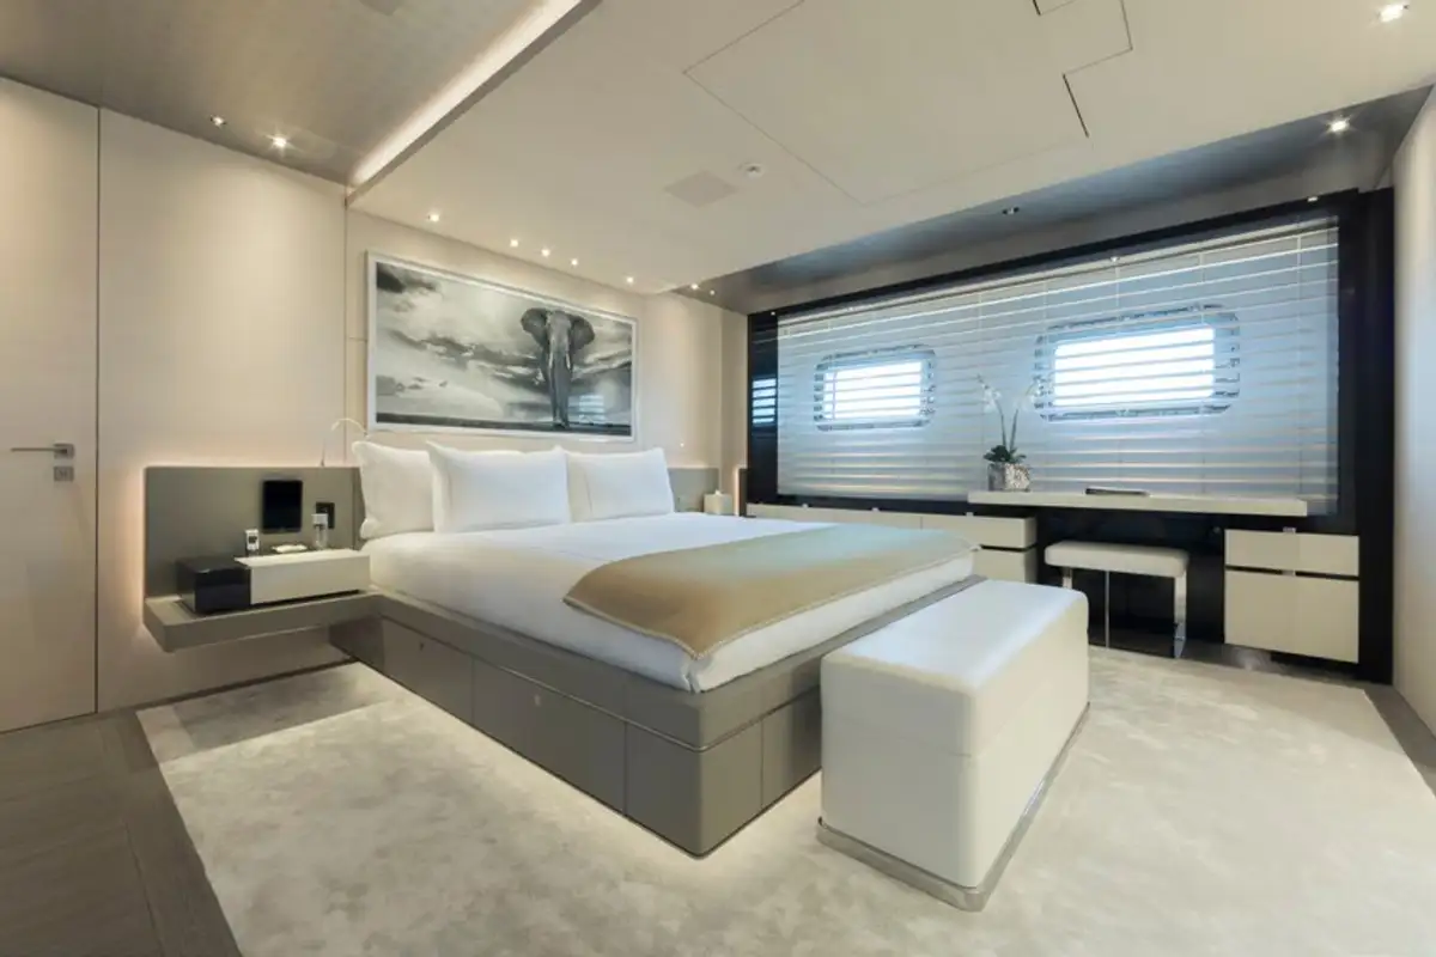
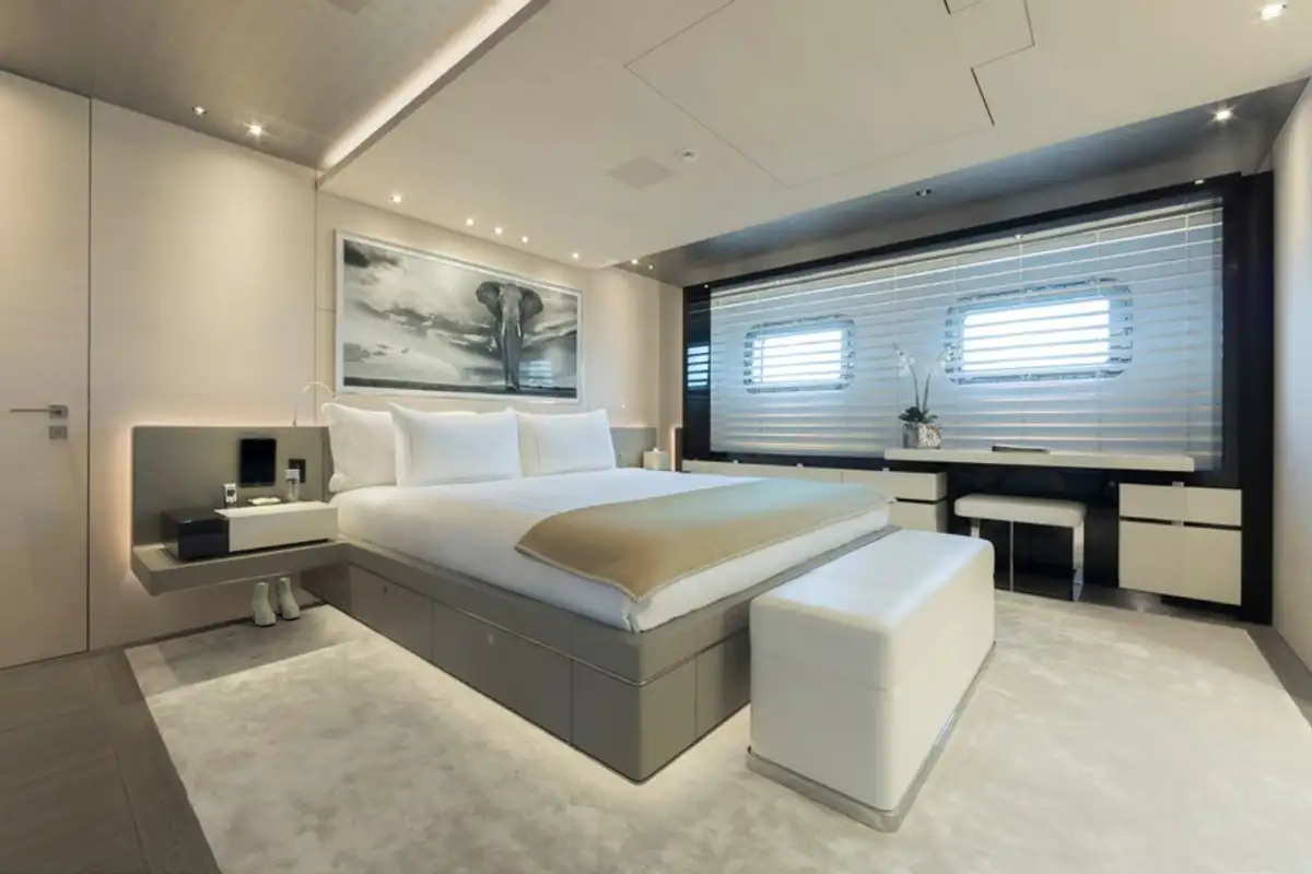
+ boots [250,575,301,627]
